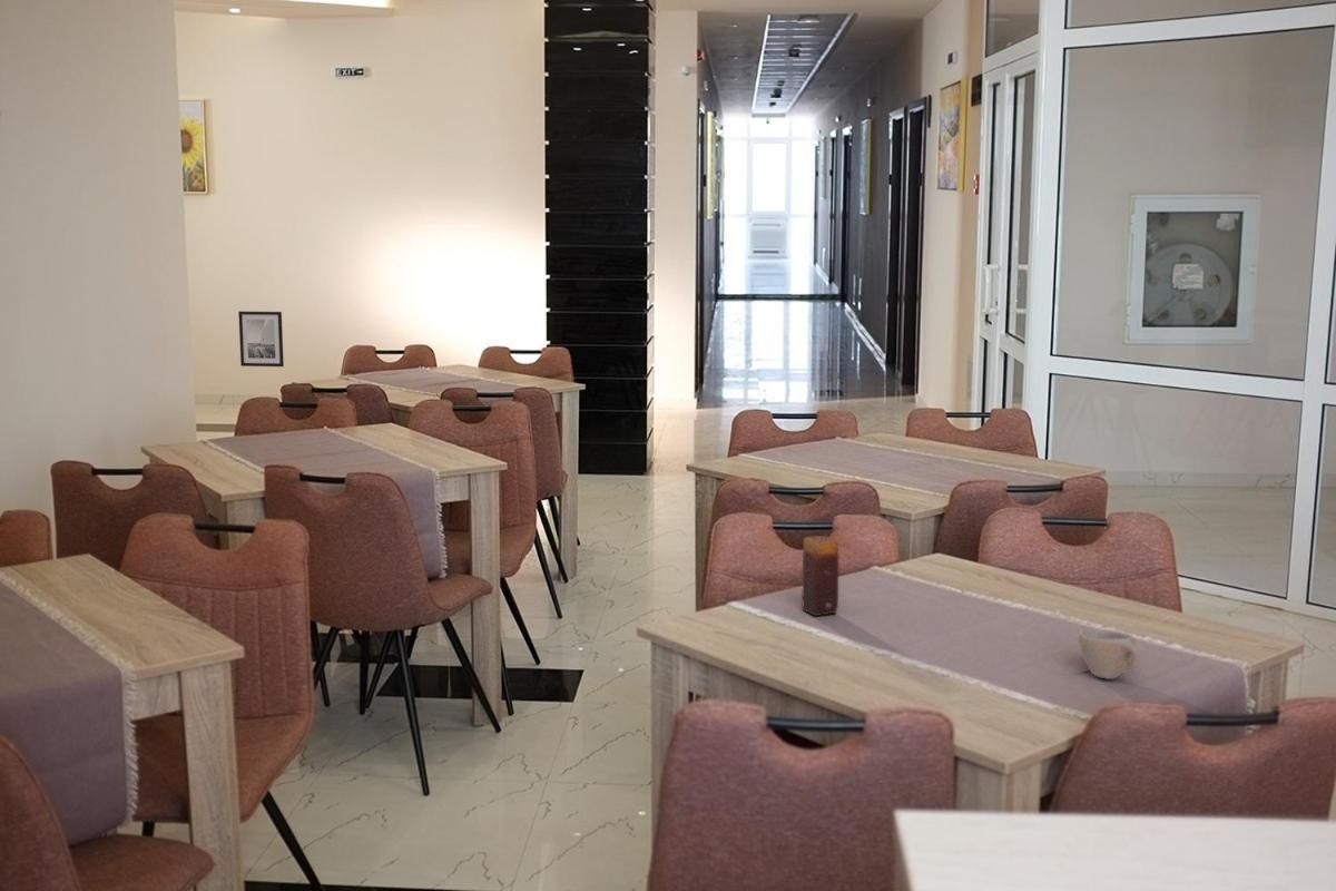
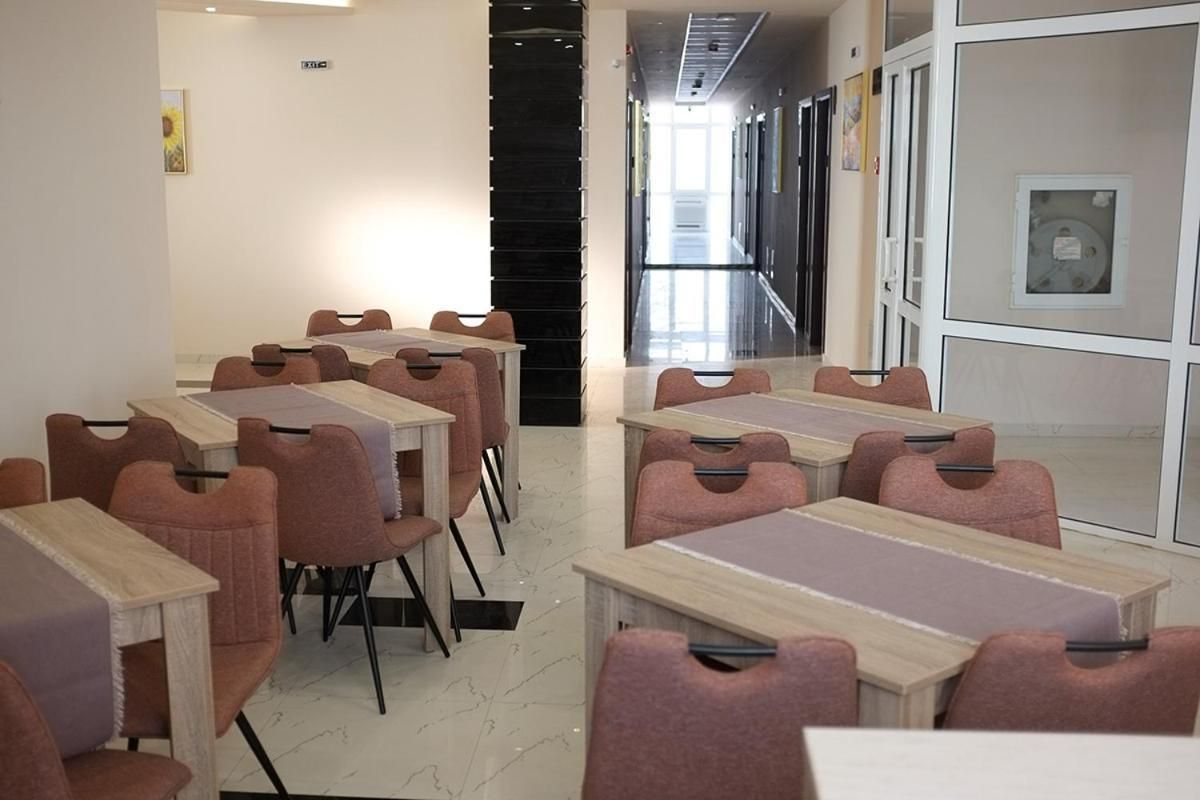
- wall art [237,311,285,368]
- candle [800,535,839,617]
- cup [1078,628,1141,681]
